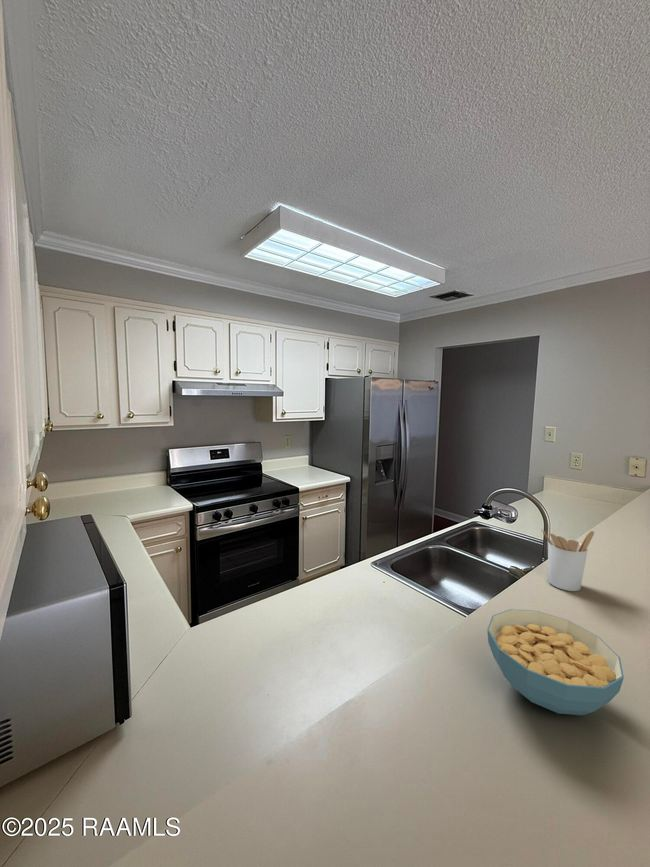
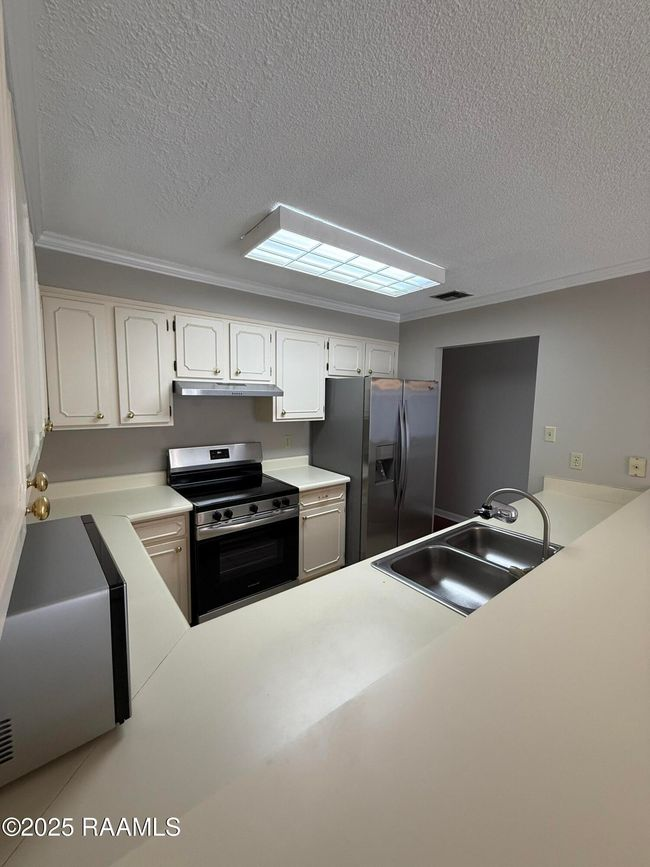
- cereal bowl [486,608,625,716]
- utensil holder [540,528,595,592]
